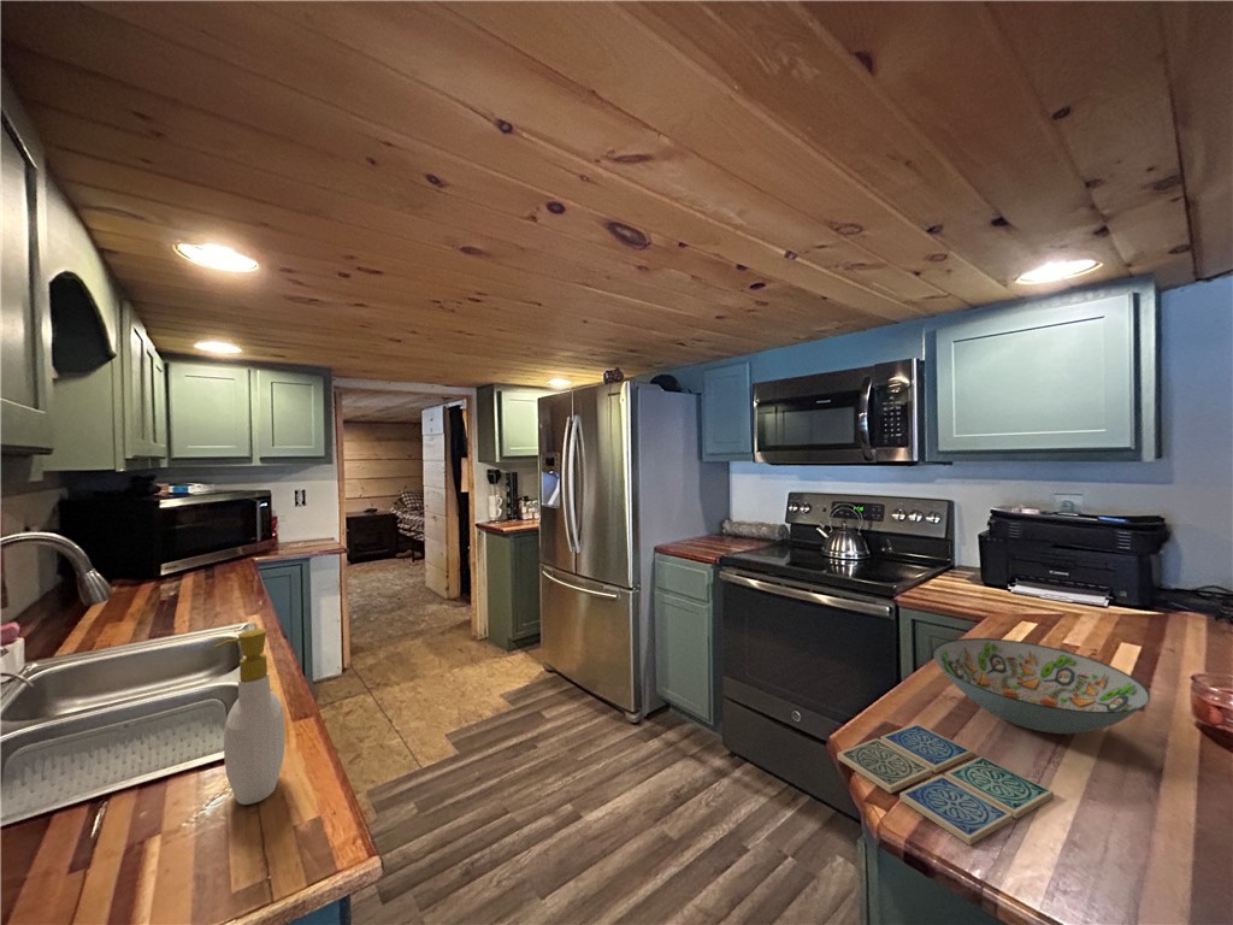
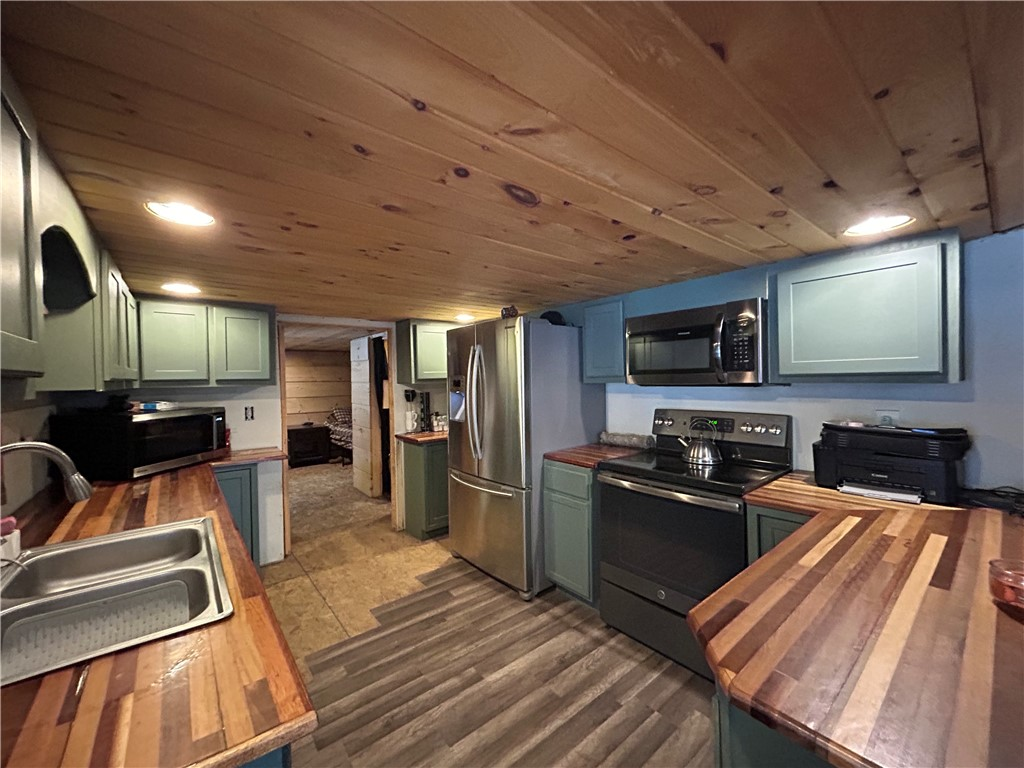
- decorative bowl [932,637,1151,735]
- soap bottle [213,628,287,806]
- drink coaster [836,723,1055,847]
